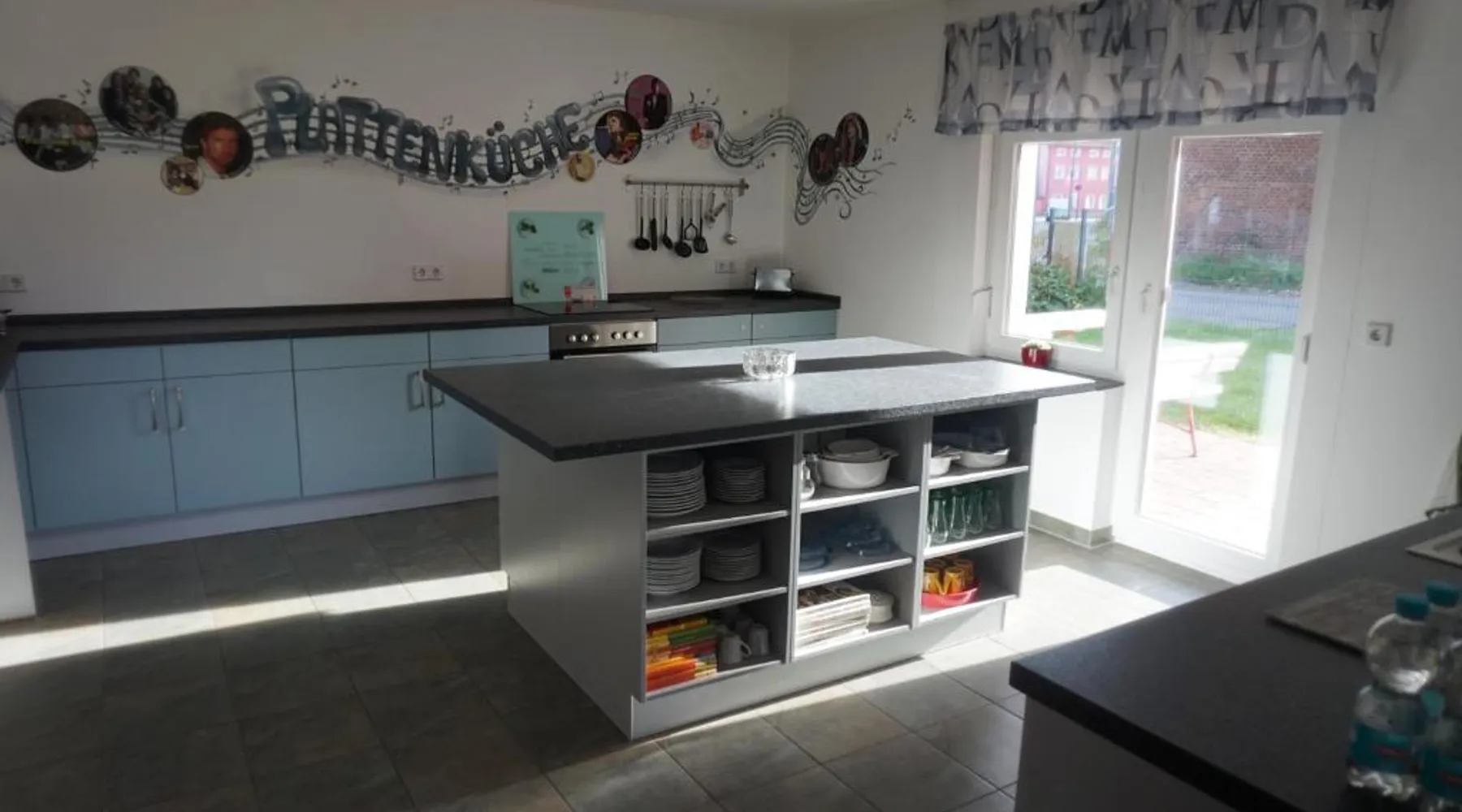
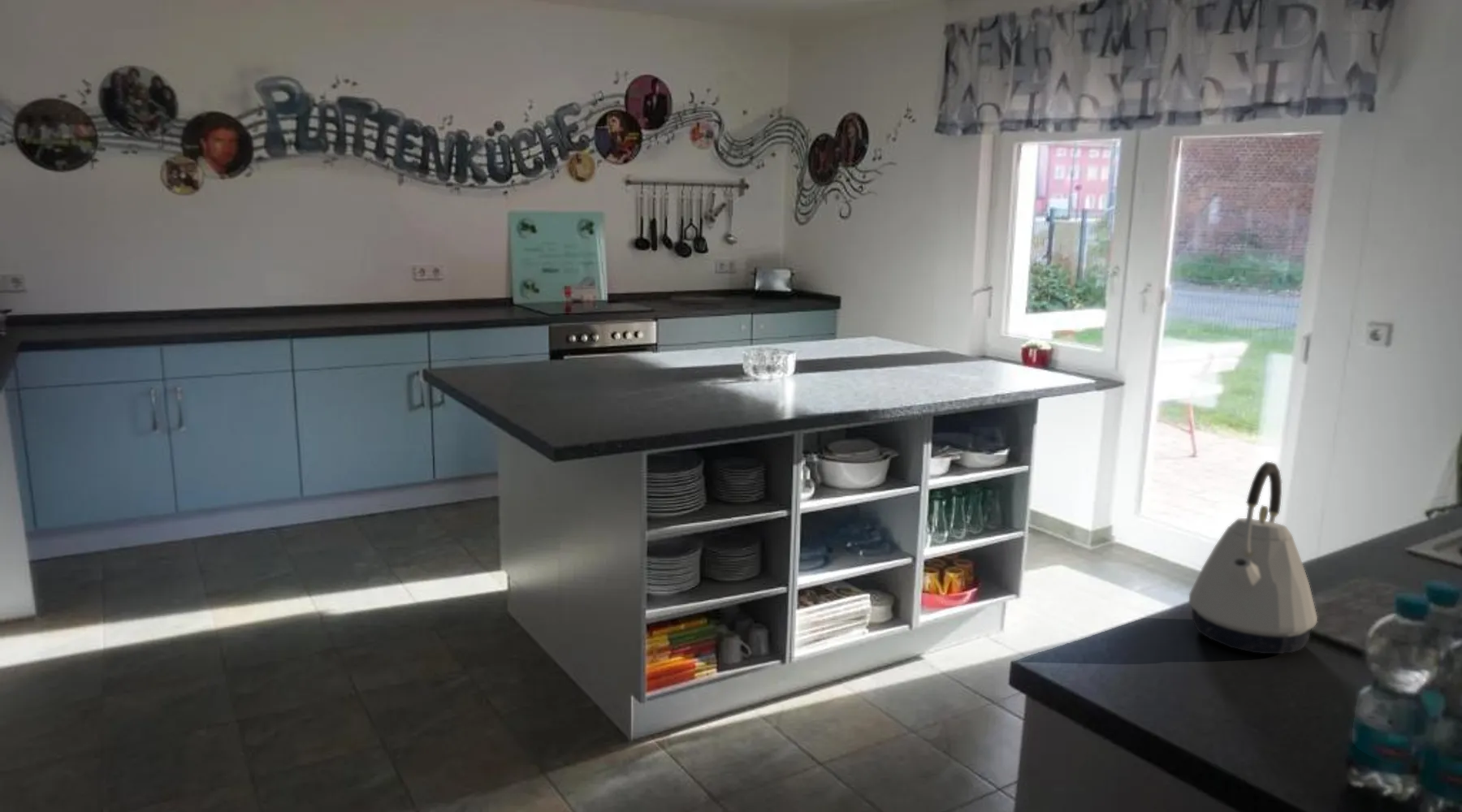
+ kettle [1188,461,1318,654]
